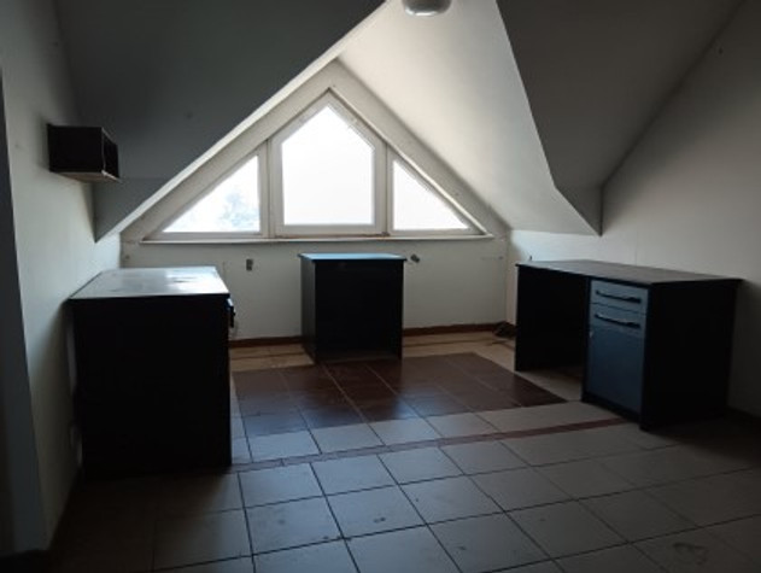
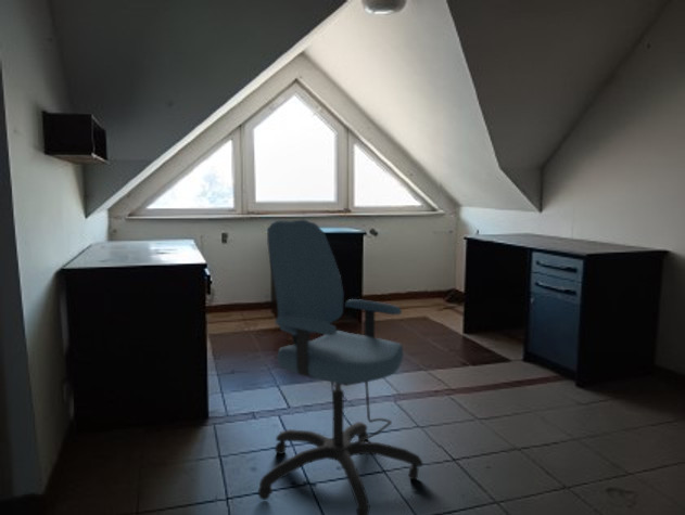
+ office chair [256,219,424,515]
